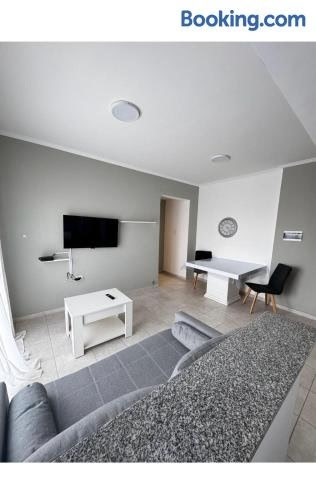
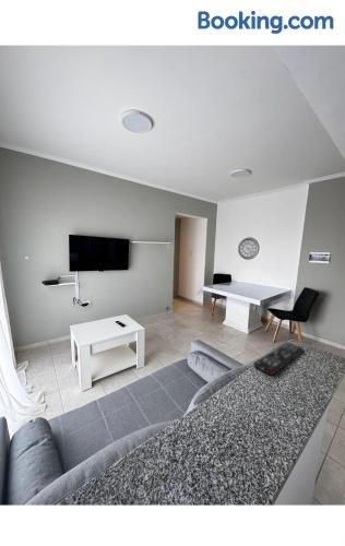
+ remote control [252,341,305,377]
